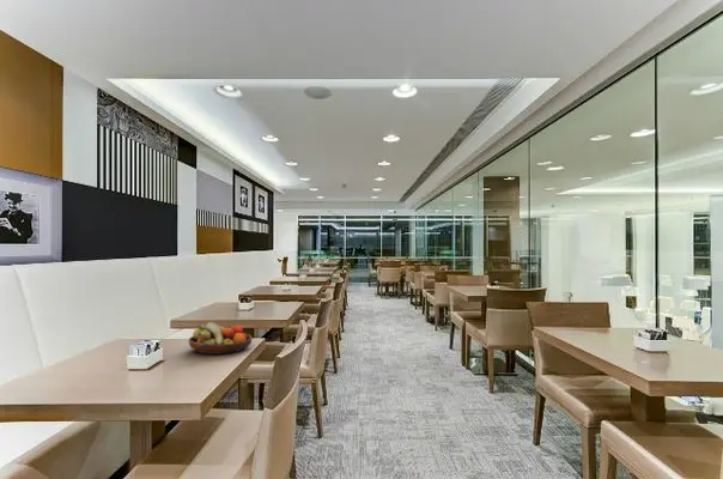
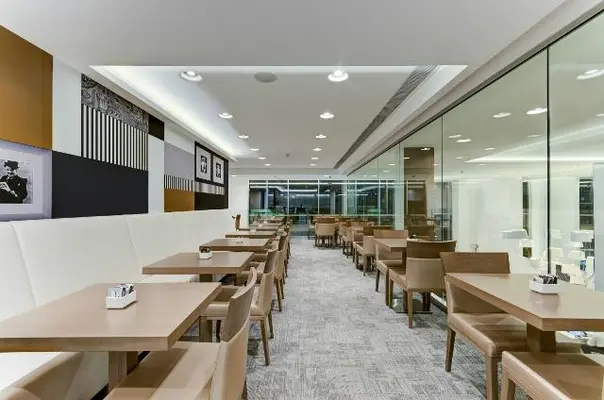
- fruit bowl [188,321,254,356]
